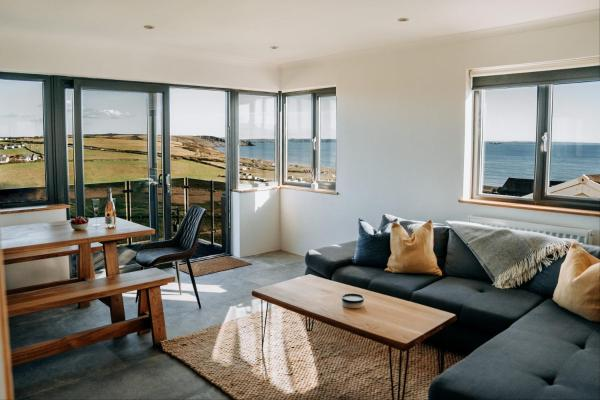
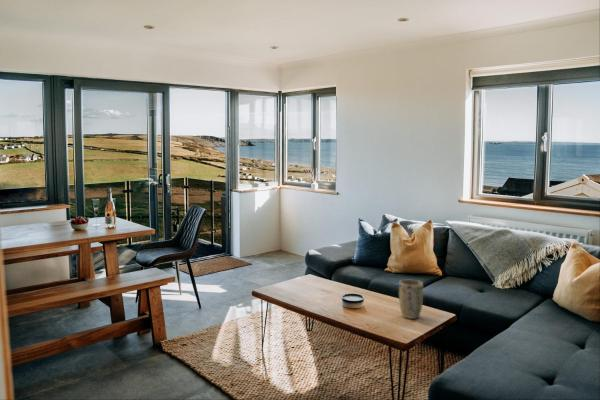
+ plant pot [398,279,424,320]
